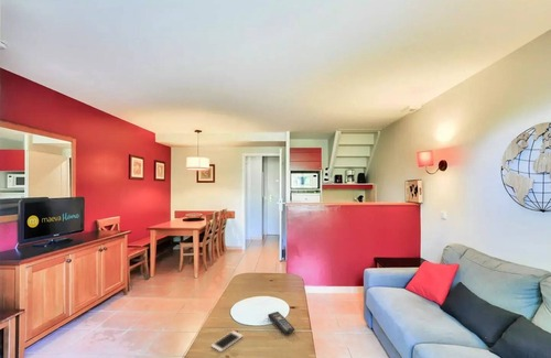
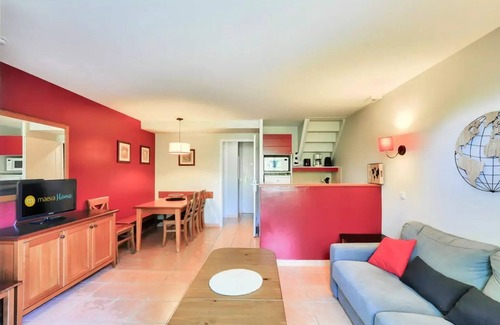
- cell phone [210,329,244,352]
- remote control [267,311,295,335]
